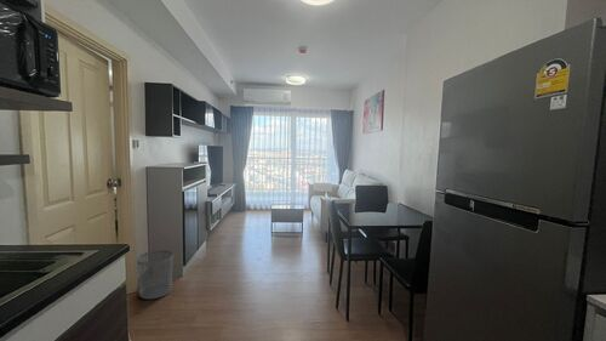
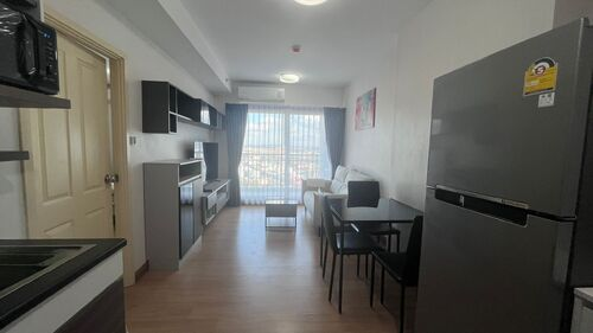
- waste bin [136,249,175,300]
